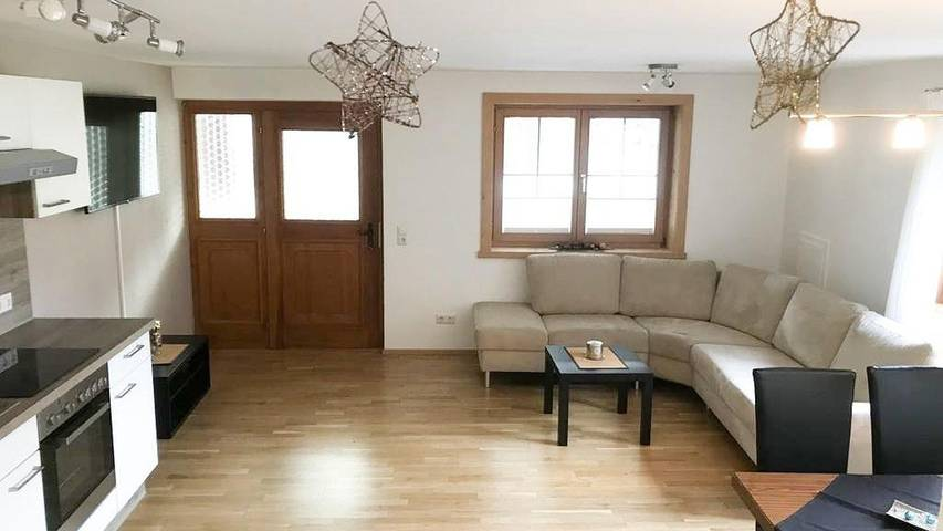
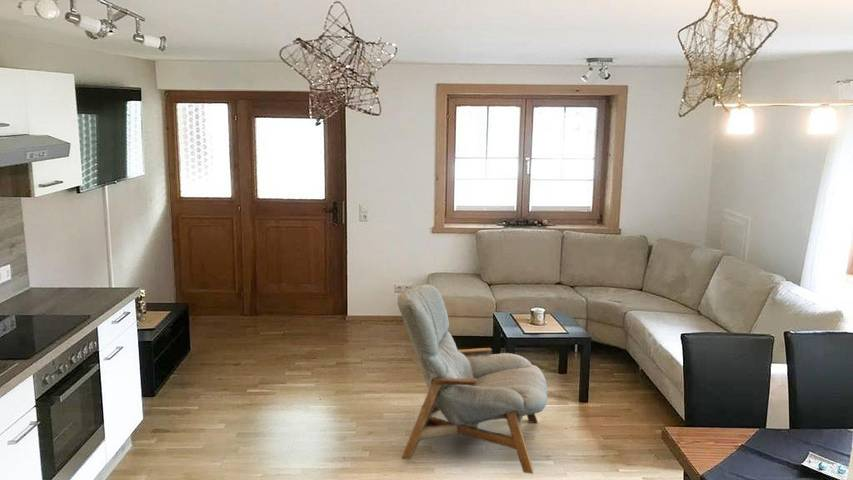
+ armchair [397,283,548,475]
